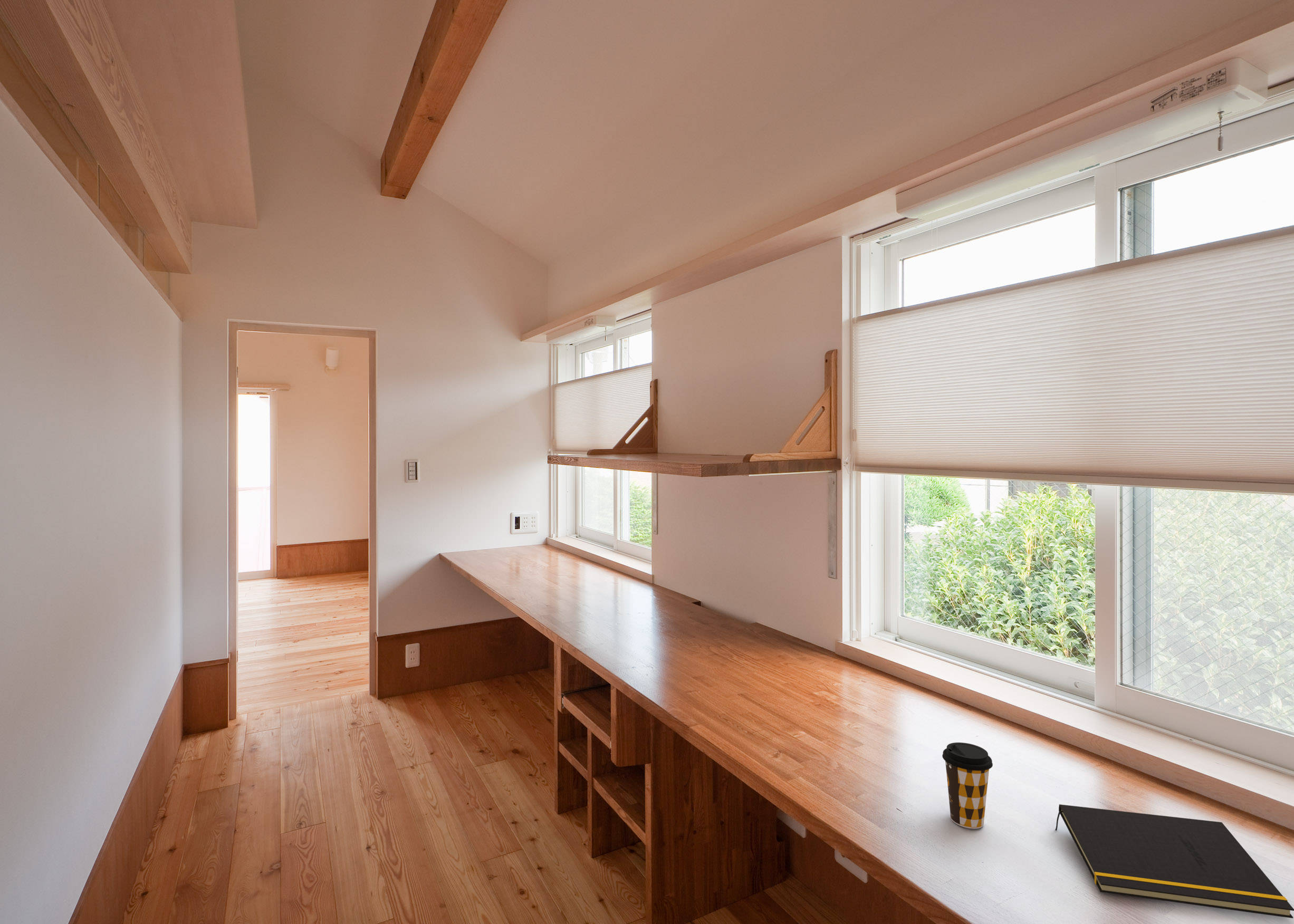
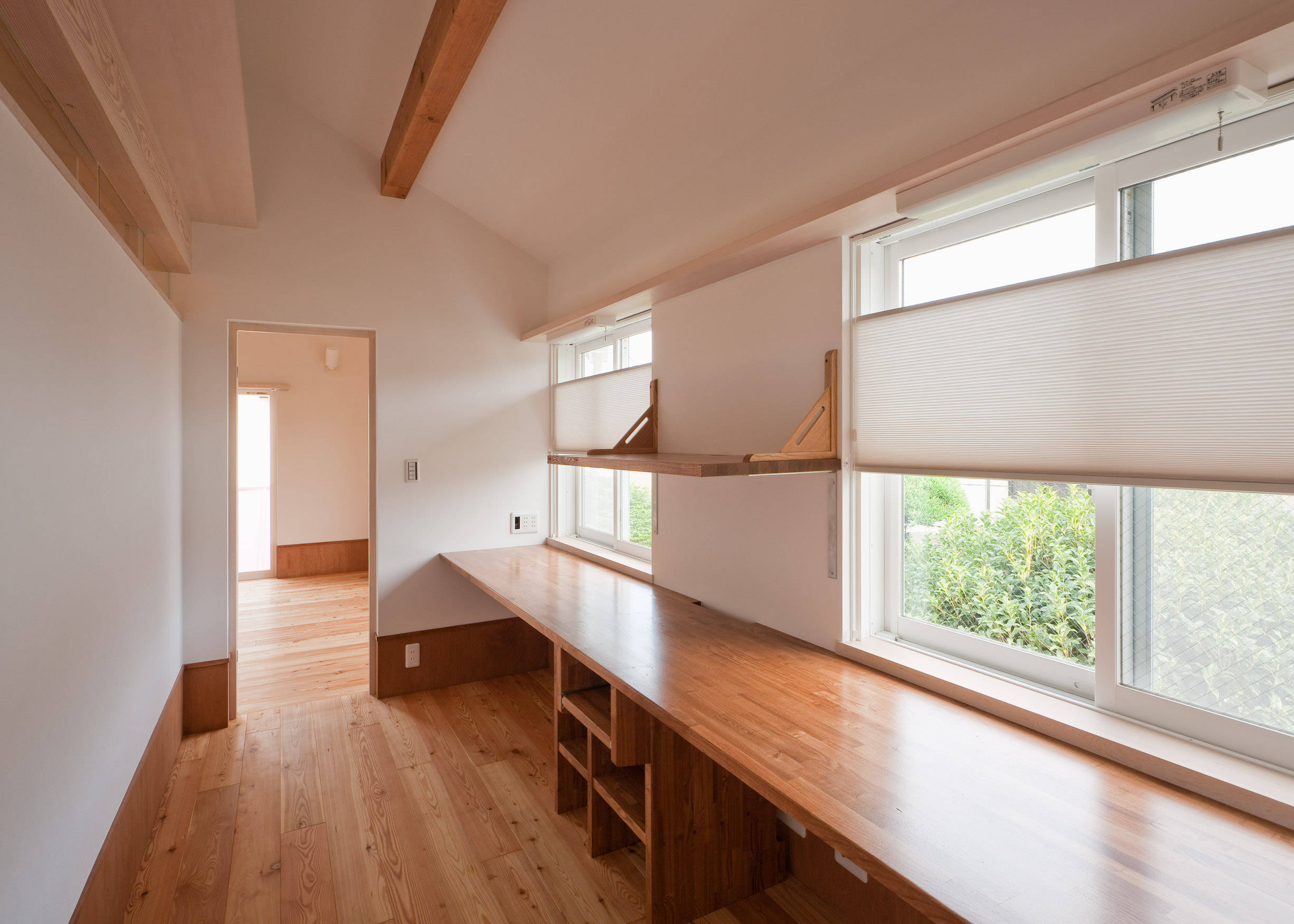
- notepad [1055,804,1294,919]
- coffee cup [942,742,993,829]
